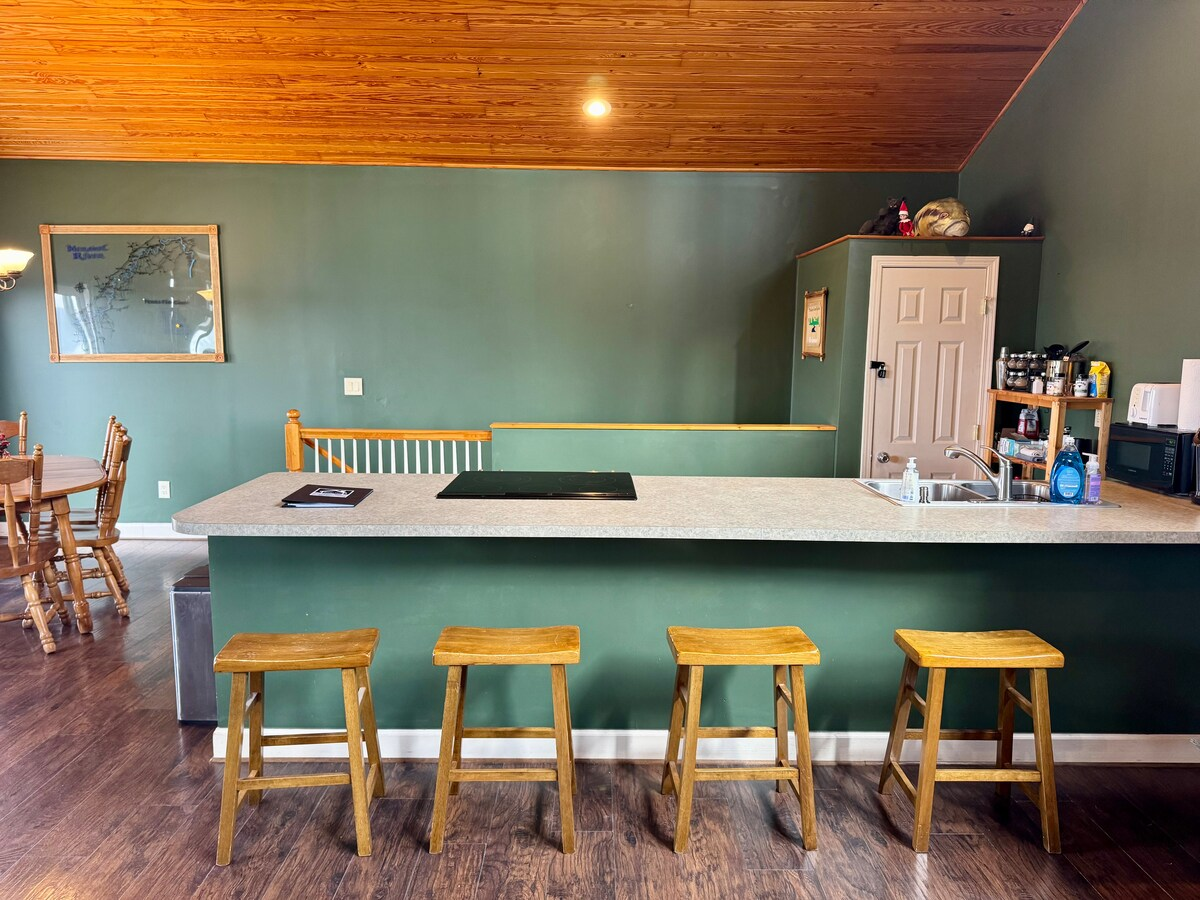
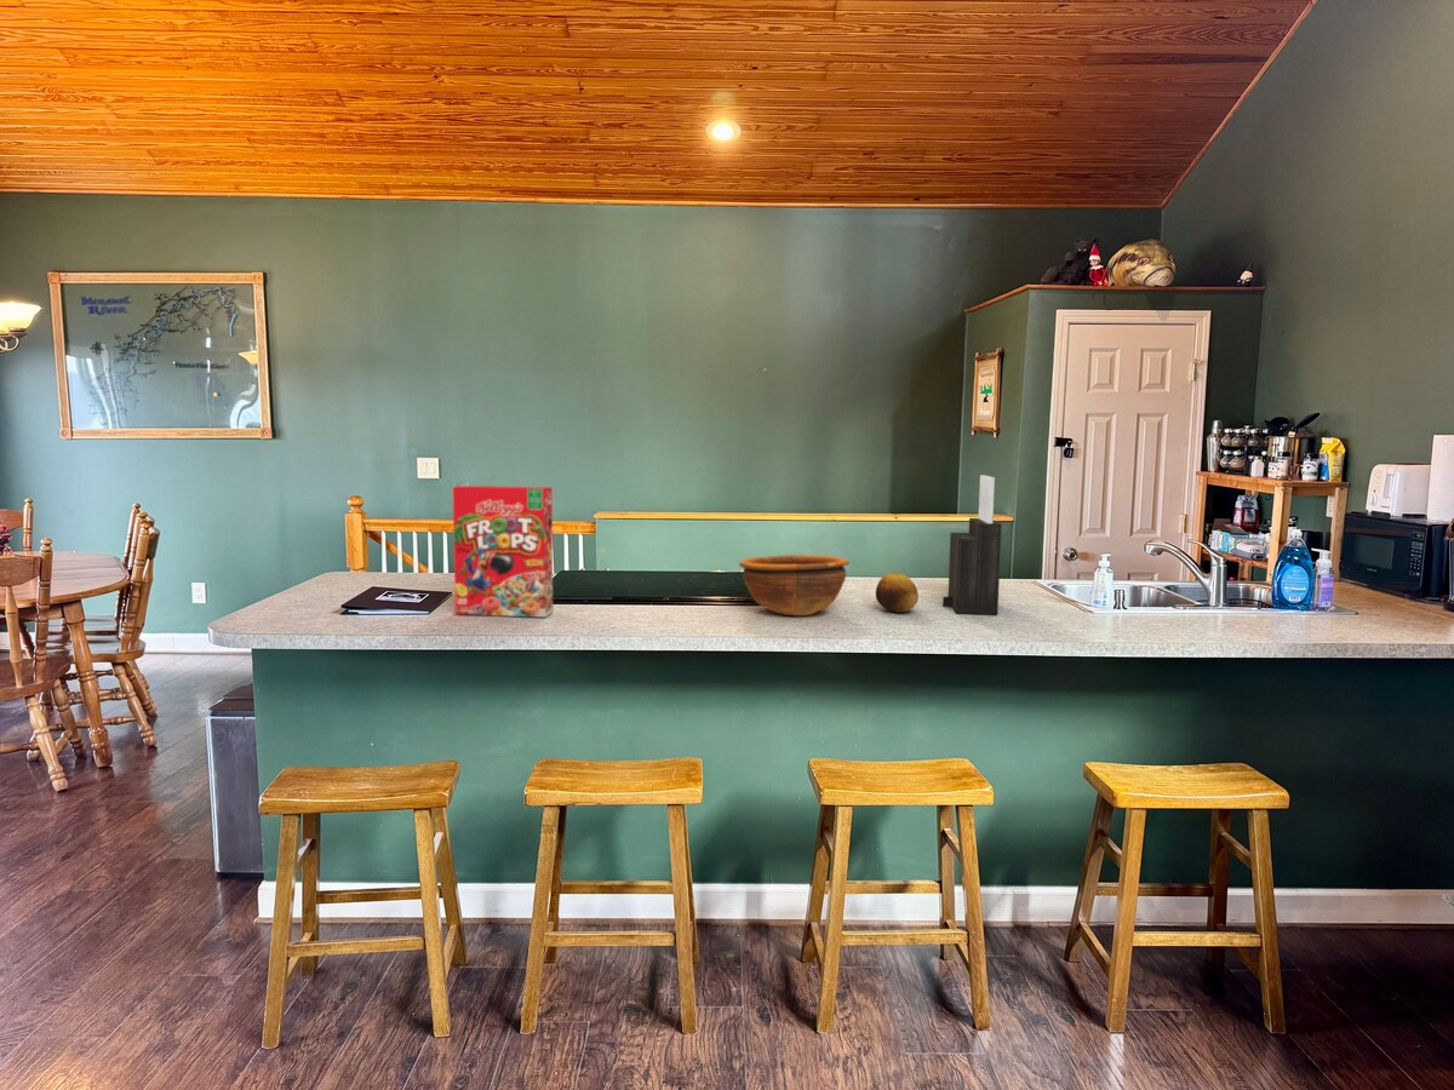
+ fruit [875,572,920,613]
+ knife block [941,474,1003,615]
+ cereal box [452,484,555,619]
+ bowl [738,553,851,616]
